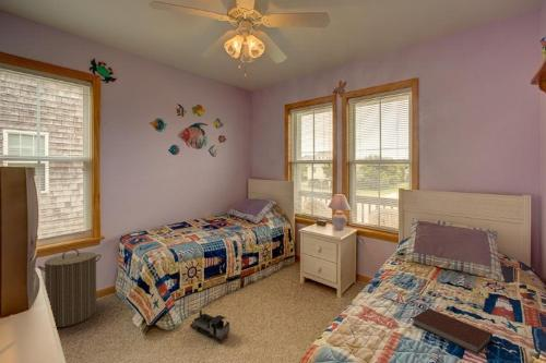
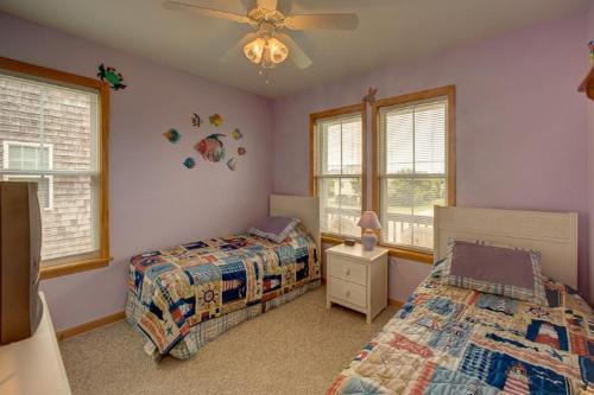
- book [412,307,494,355]
- toy train [189,310,230,342]
- laundry hamper [37,247,103,328]
